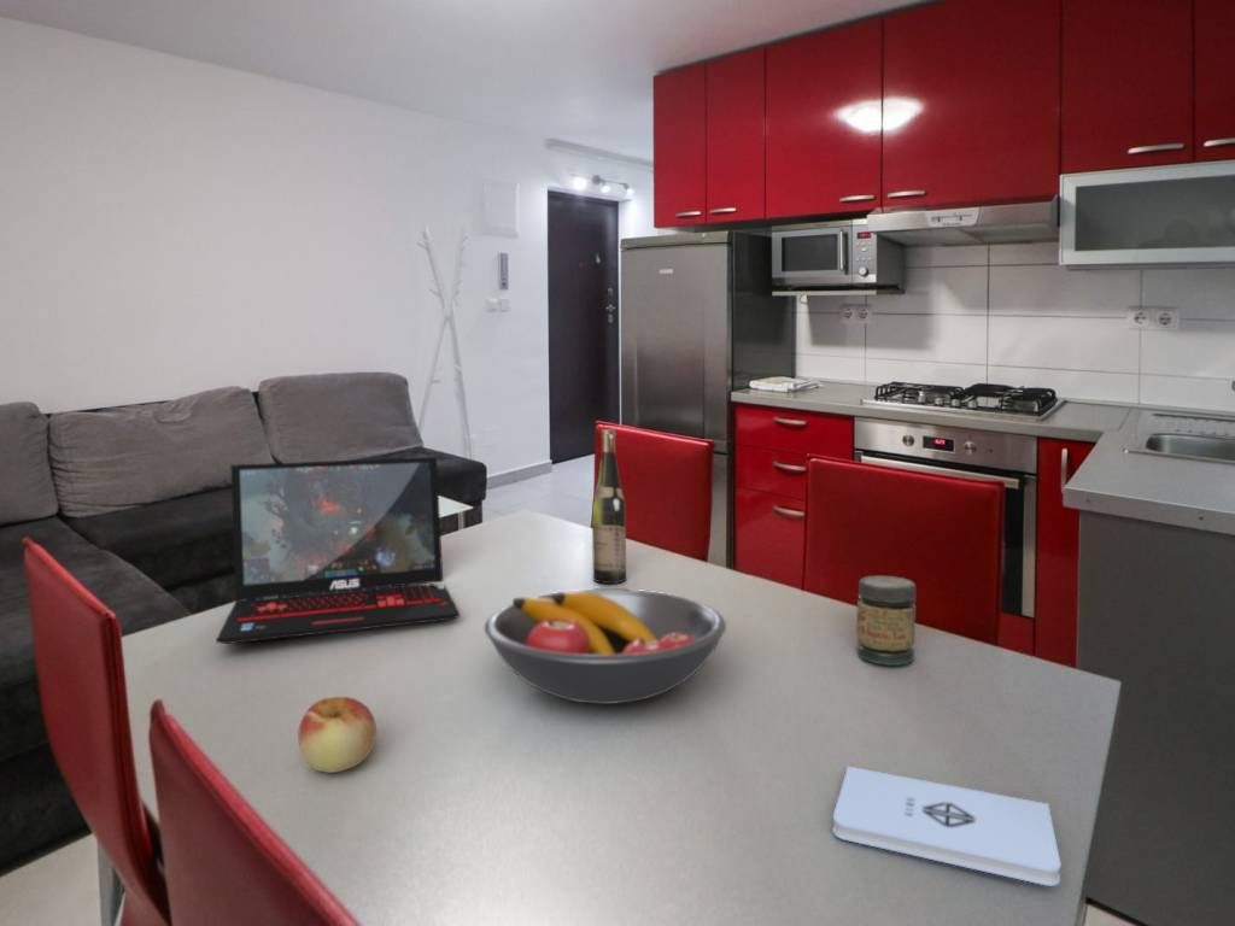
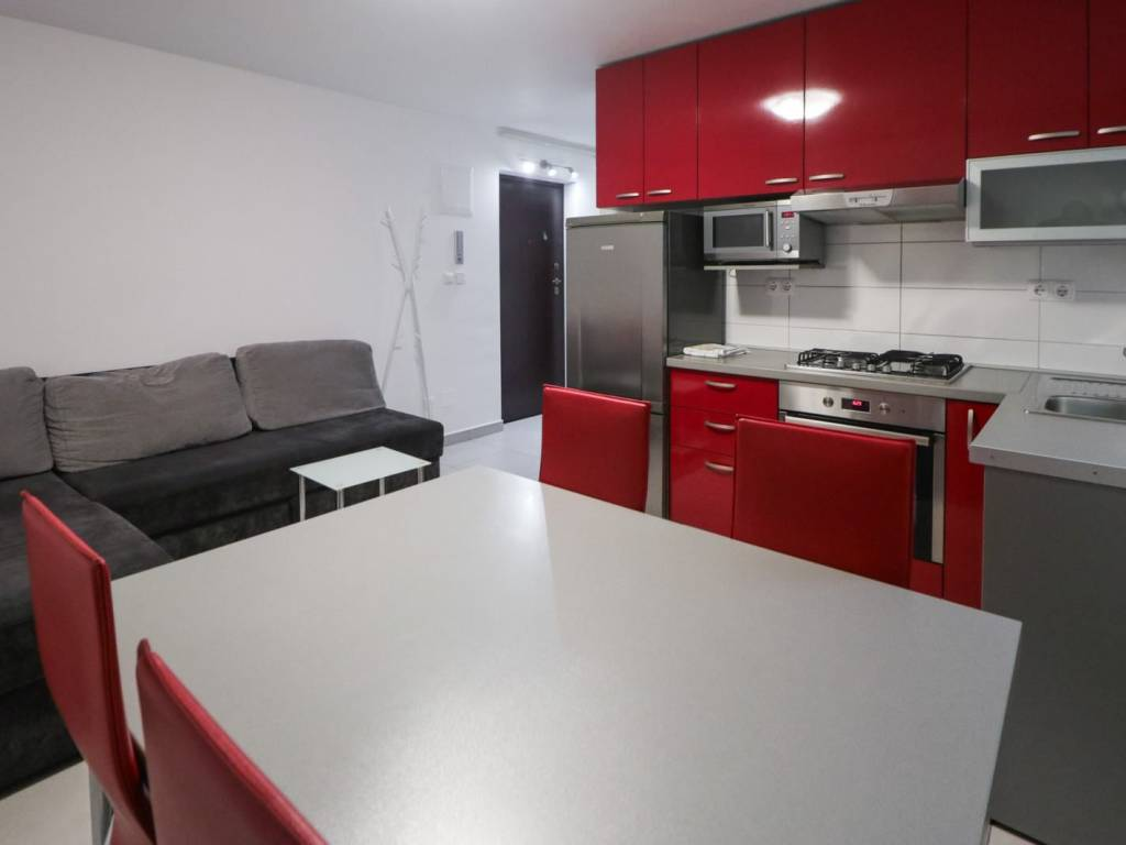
- wine bottle [591,428,627,585]
- jar [855,575,917,667]
- laptop [216,456,461,645]
- apple [297,696,377,774]
- fruit bowl [484,587,727,705]
- notepad [832,766,1063,887]
